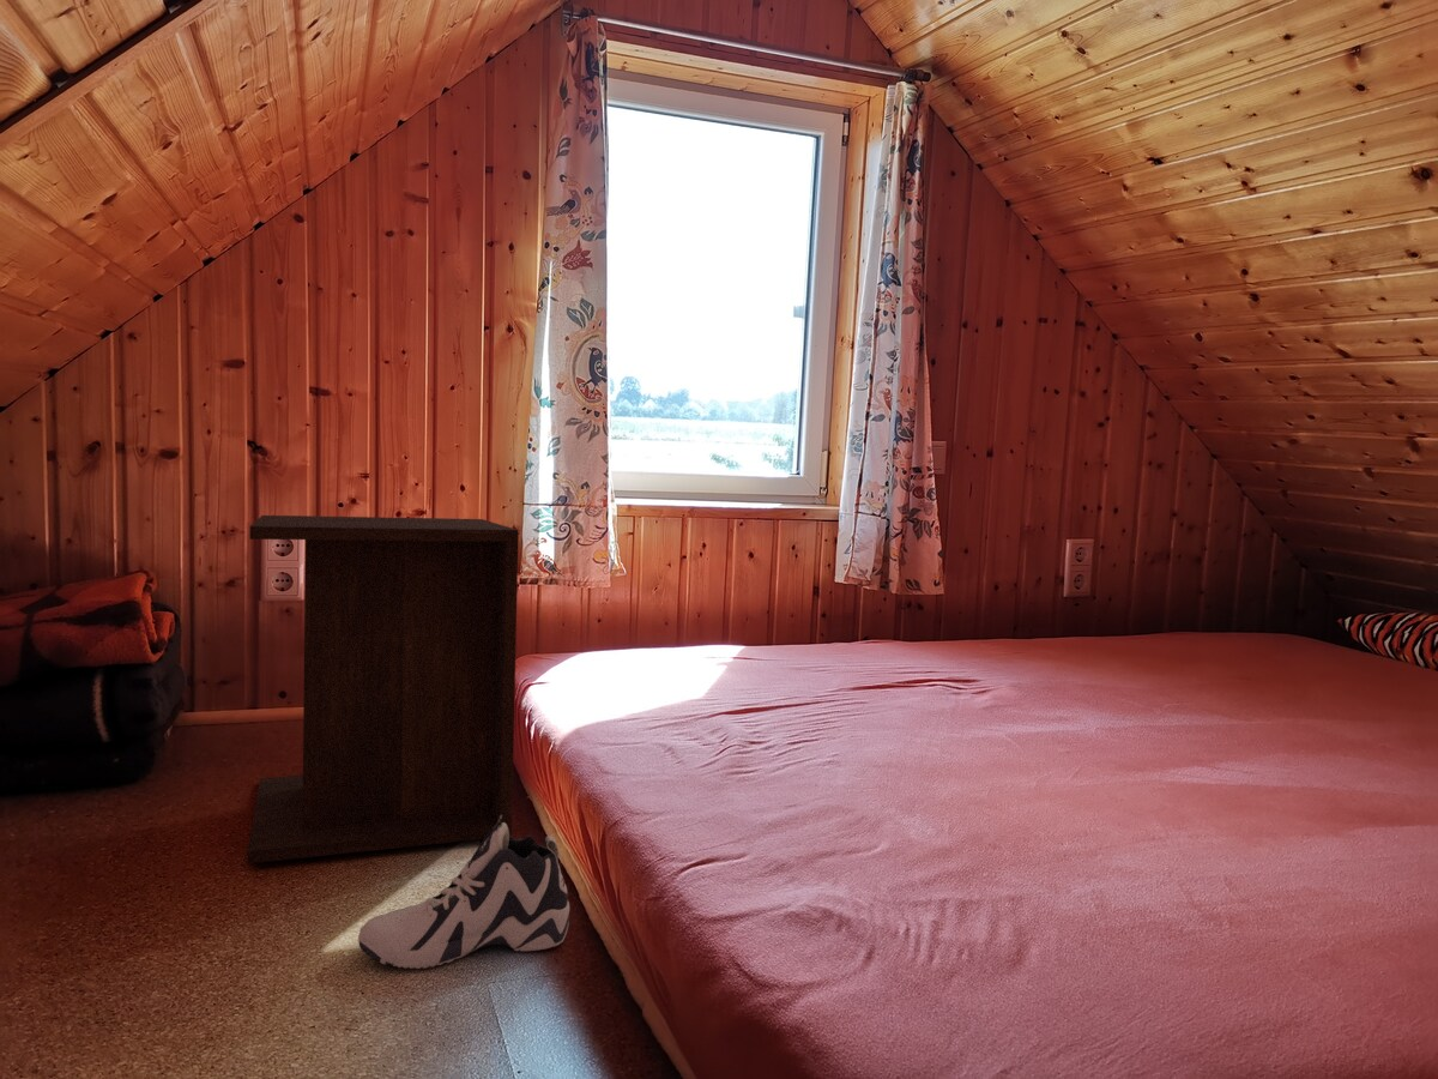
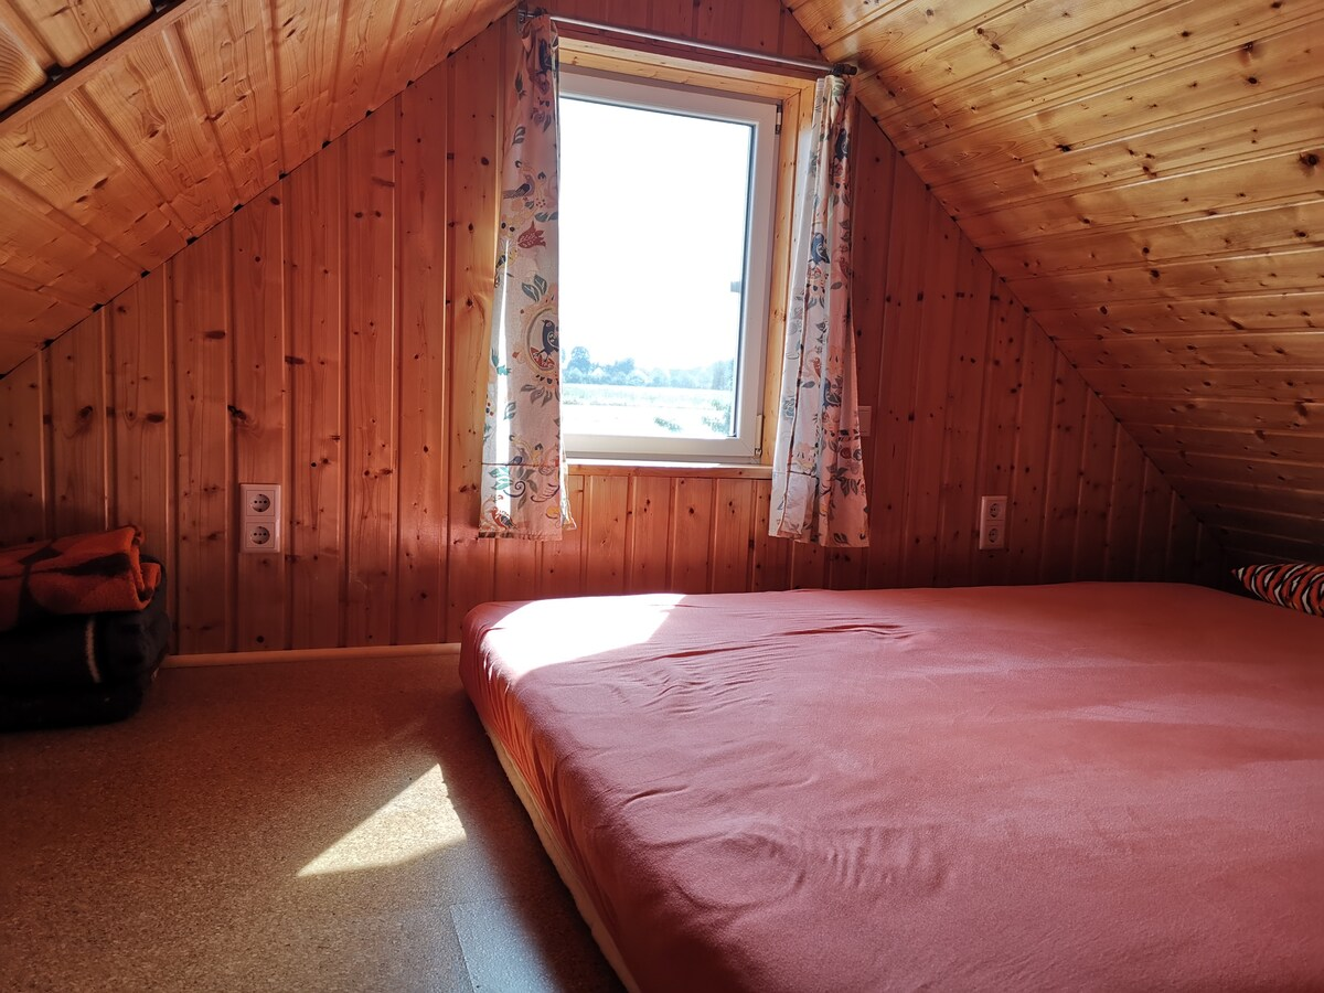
- sneaker [357,815,570,970]
- nightstand [247,514,520,864]
